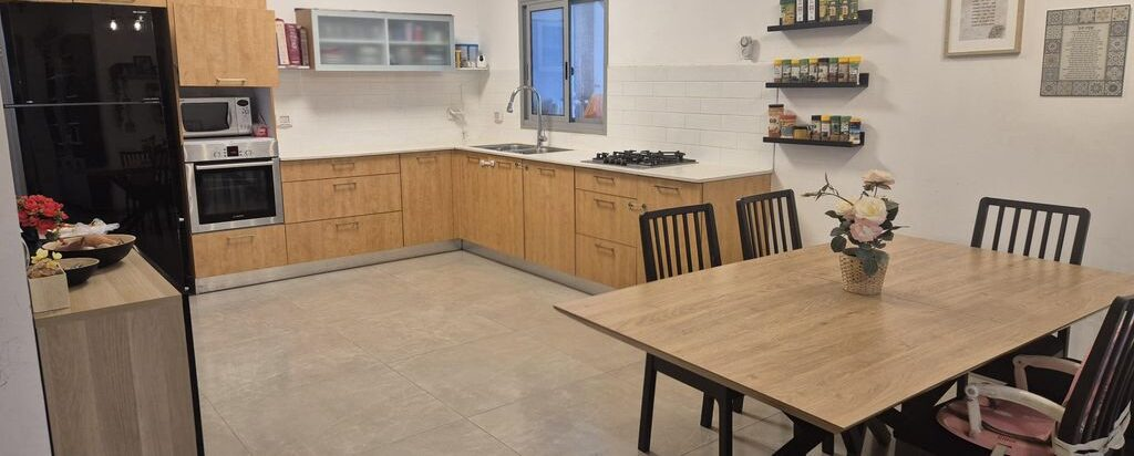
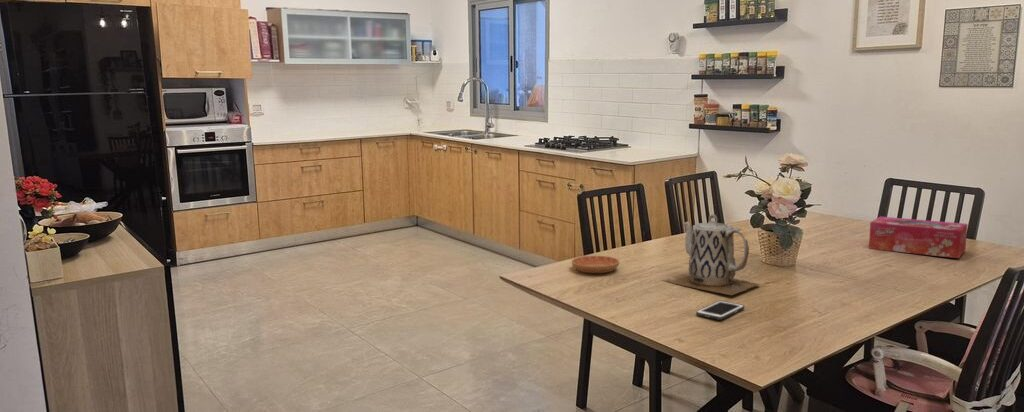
+ cell phone [695,300,745,321]
+ teapot [661,213,761,296]
+ saucer [571,255,620,274]
+ tissue box [868,216,968,259]
